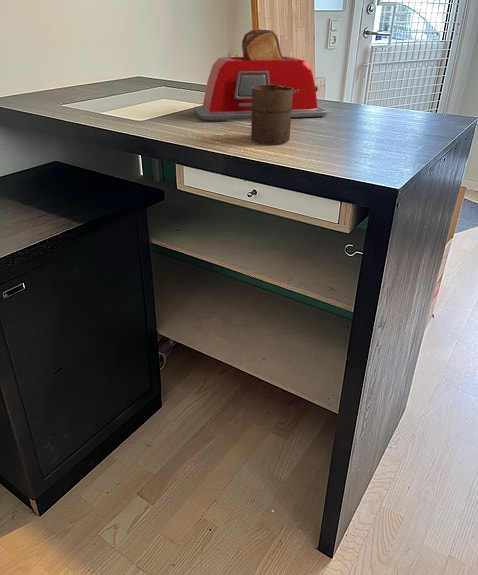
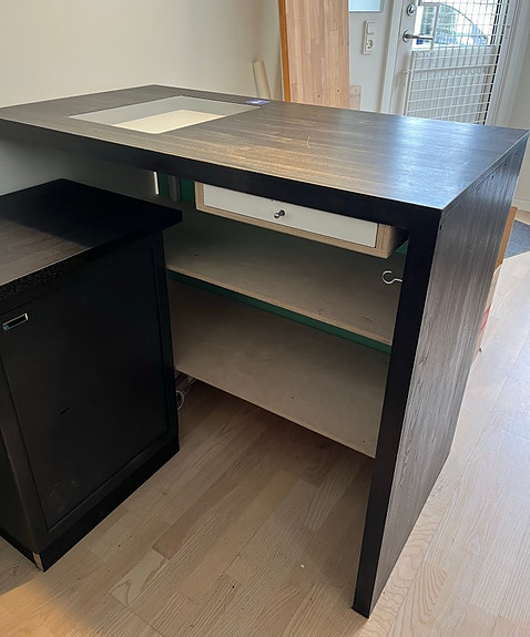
- cup [250,85,293,145]
- toaster [193,29,328,121]
